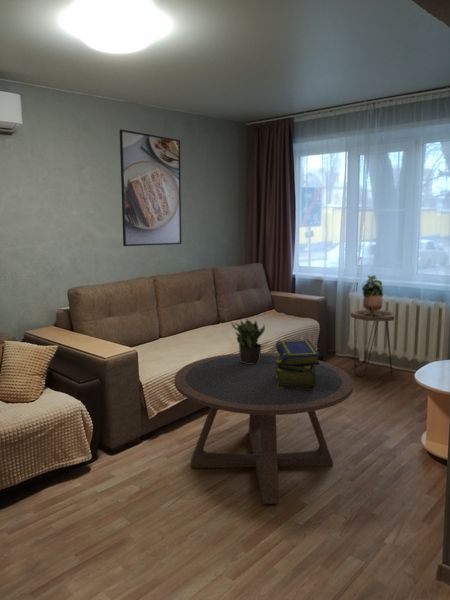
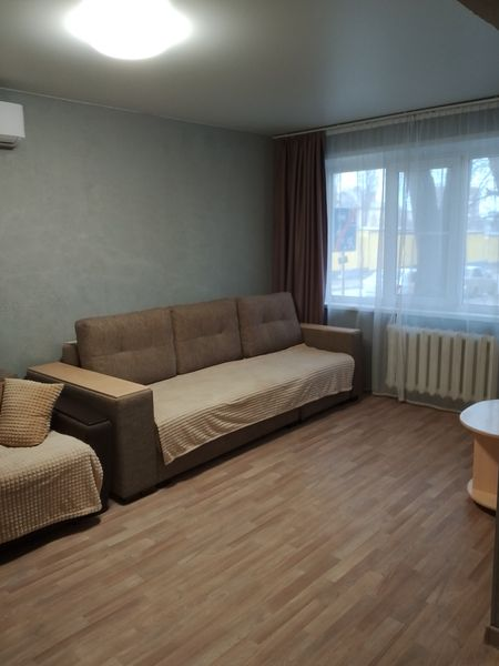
- side table [349,309,395,378]
- stack of books [275,339,321,390]
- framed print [119,128,182,247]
- potted plant [361,274,384,316]
- potted plant [231,317,266,364]
- coffee table [174,352,354,505]
